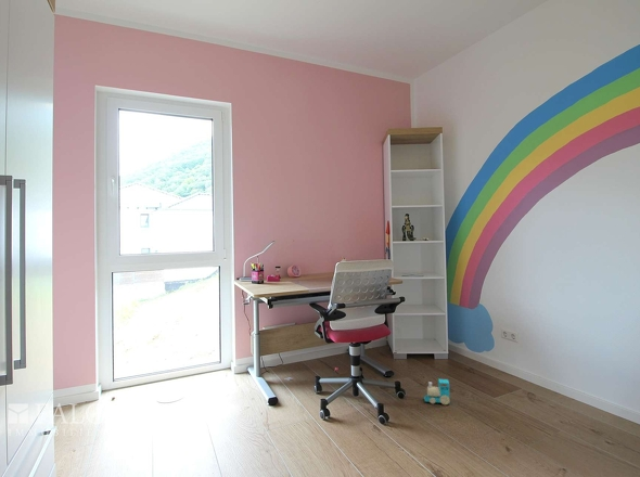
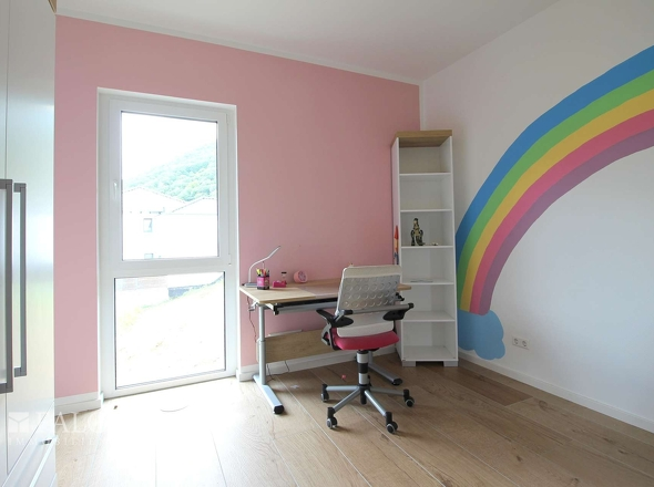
- toy train [423,378,451,405]
